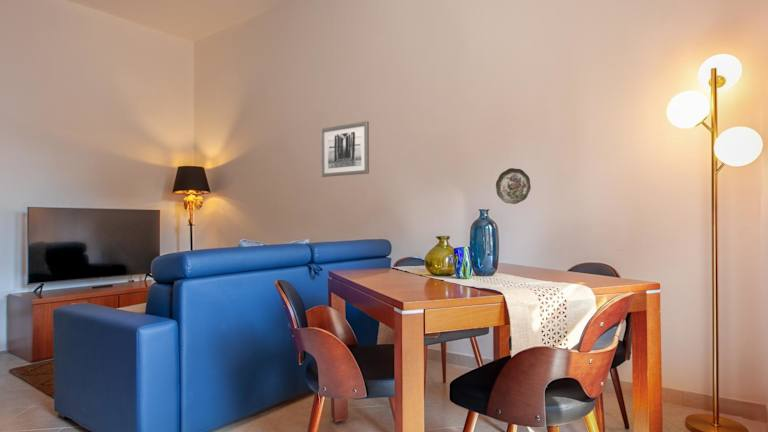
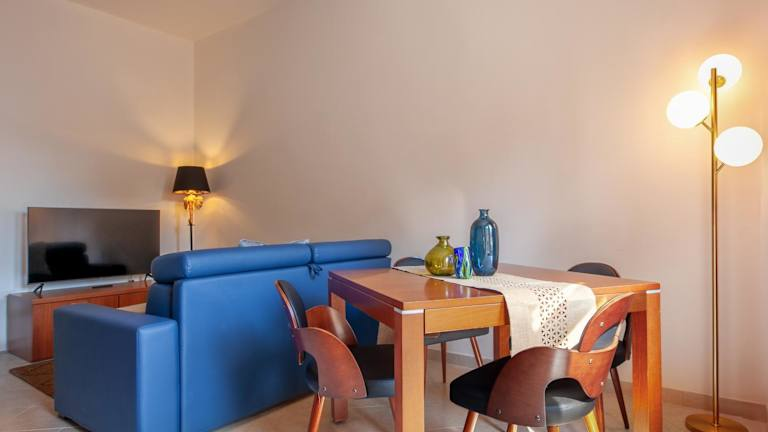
- wall art [320,120,370,178]
- decorative plate [495,167,532,205]
